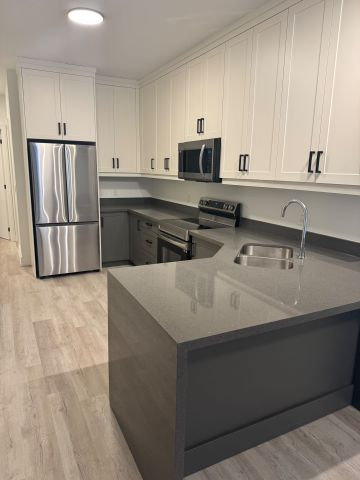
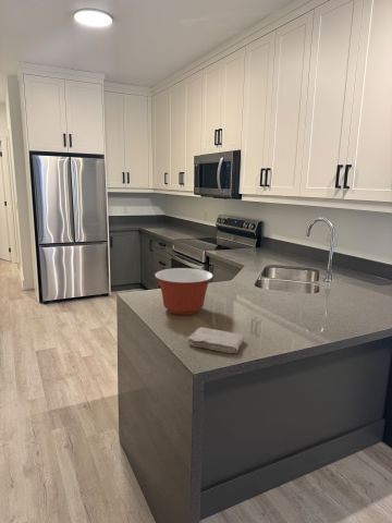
+ washcloth [186,326,246,354]
+ mixing bowl [154,267,215,316]
